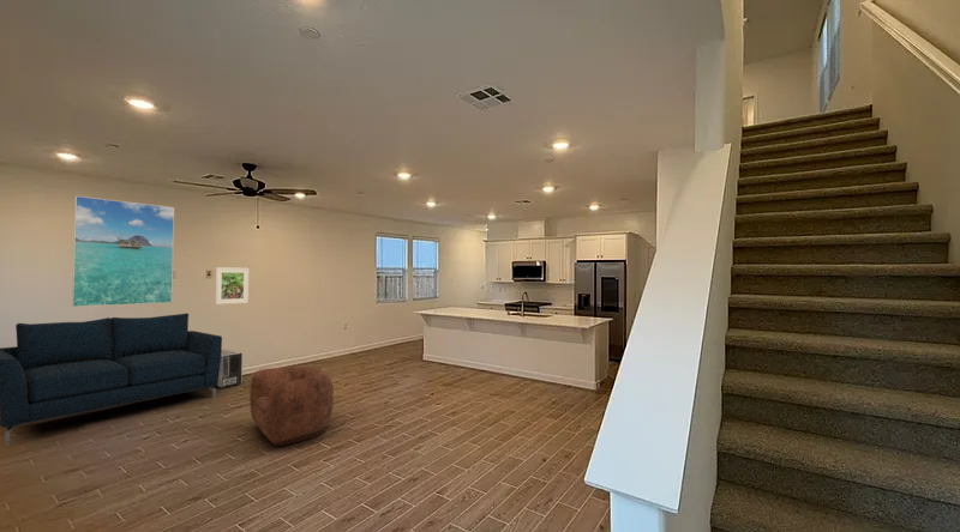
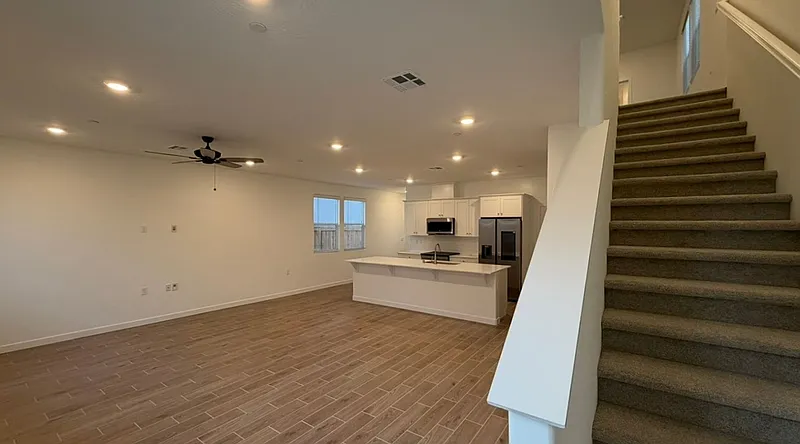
- air purifier [216,347,244,389]
- armchair [248,365,335,447]
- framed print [71,195,175,308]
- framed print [214,266,250,306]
- sofa [0,313,223,447]
